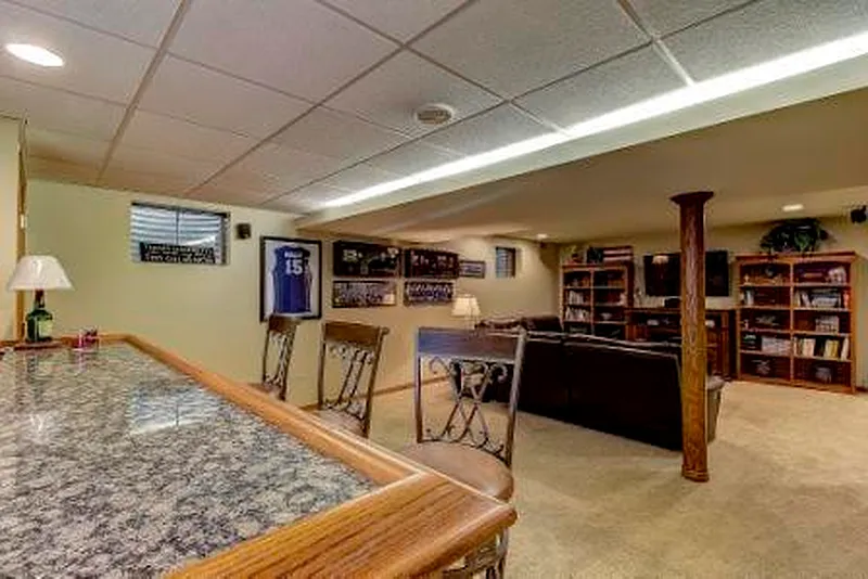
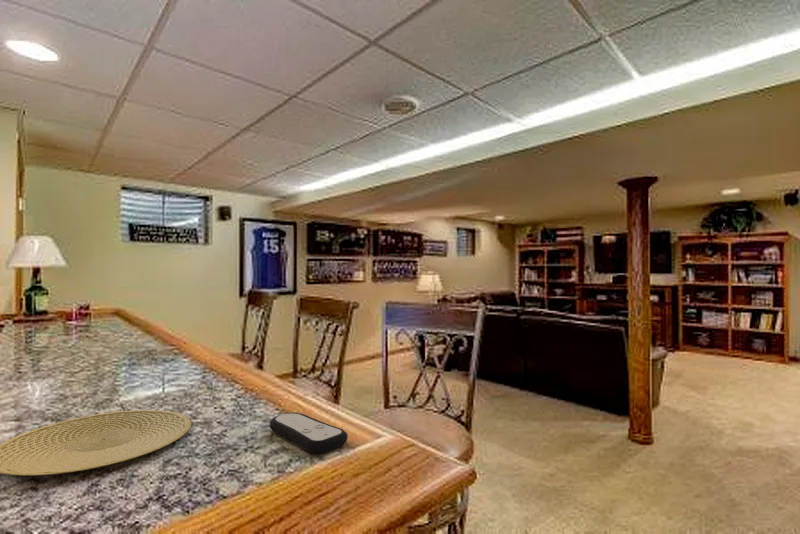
+ remote control [269,412,349,454]
+ plate [0,409,192,477]
